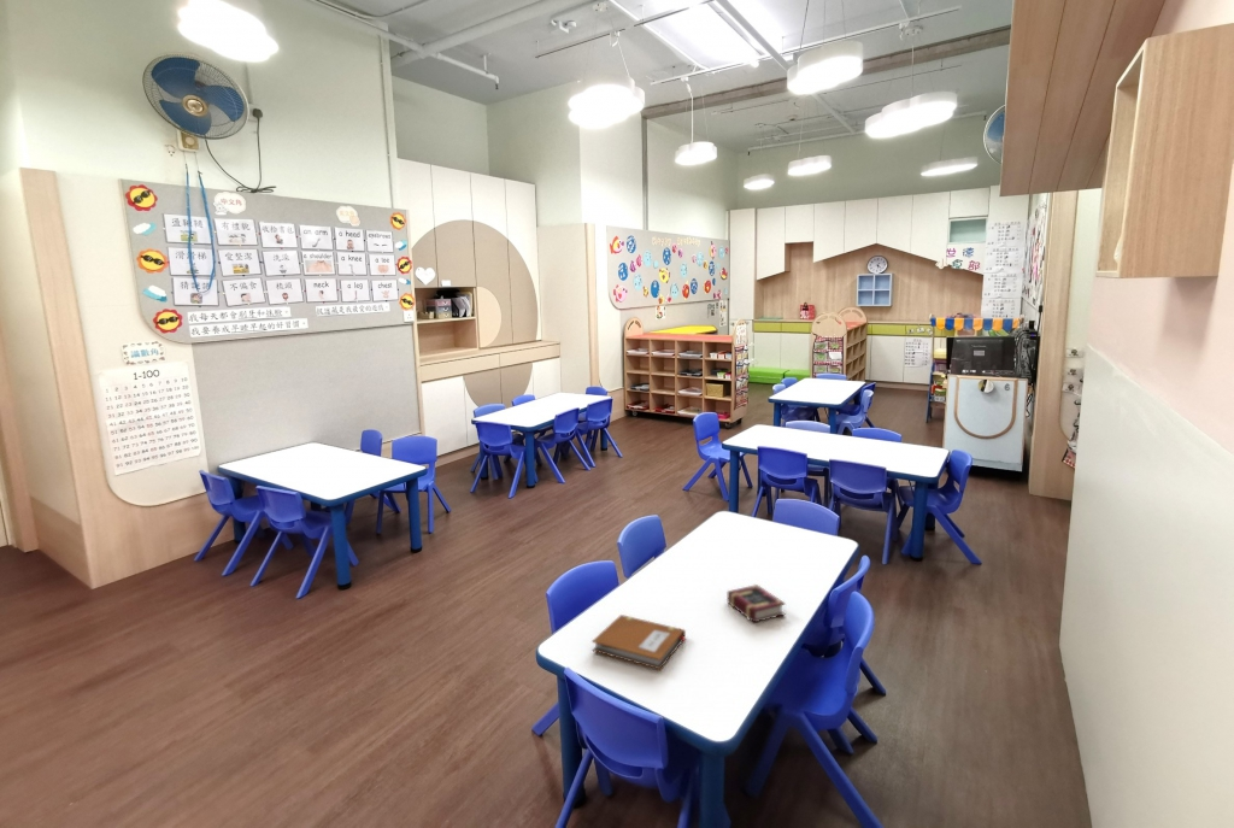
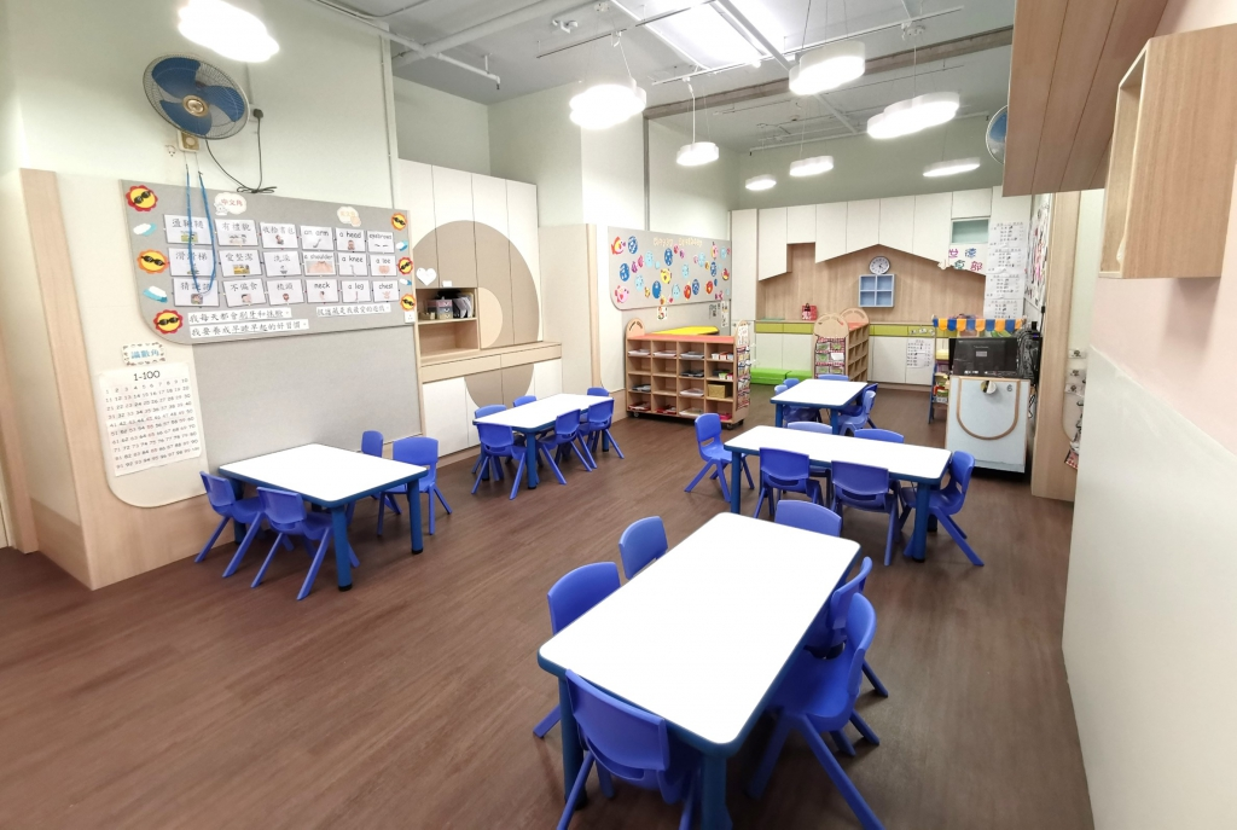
- notebook [590,613,687,671]
- book [727,583,787,624]
